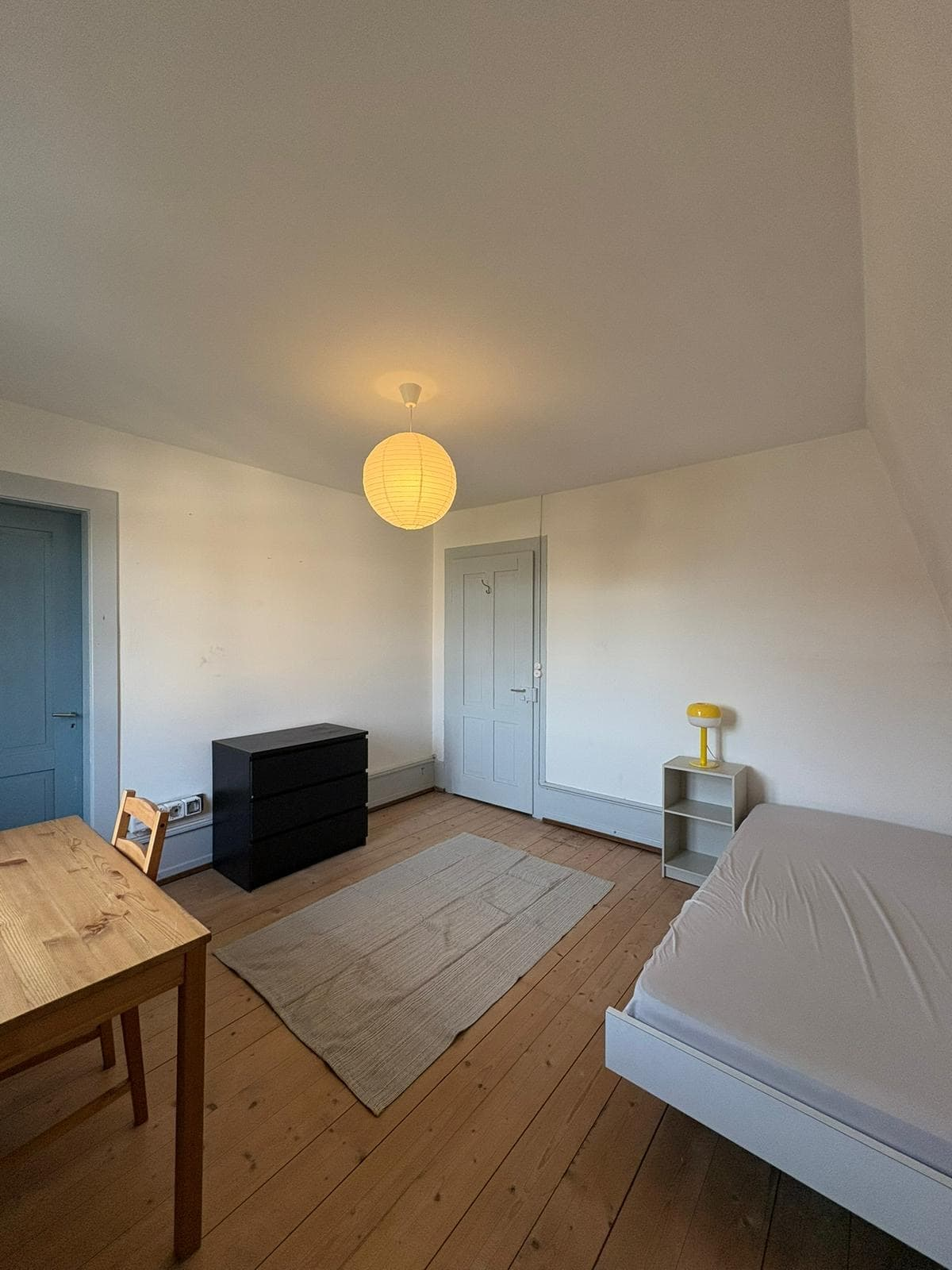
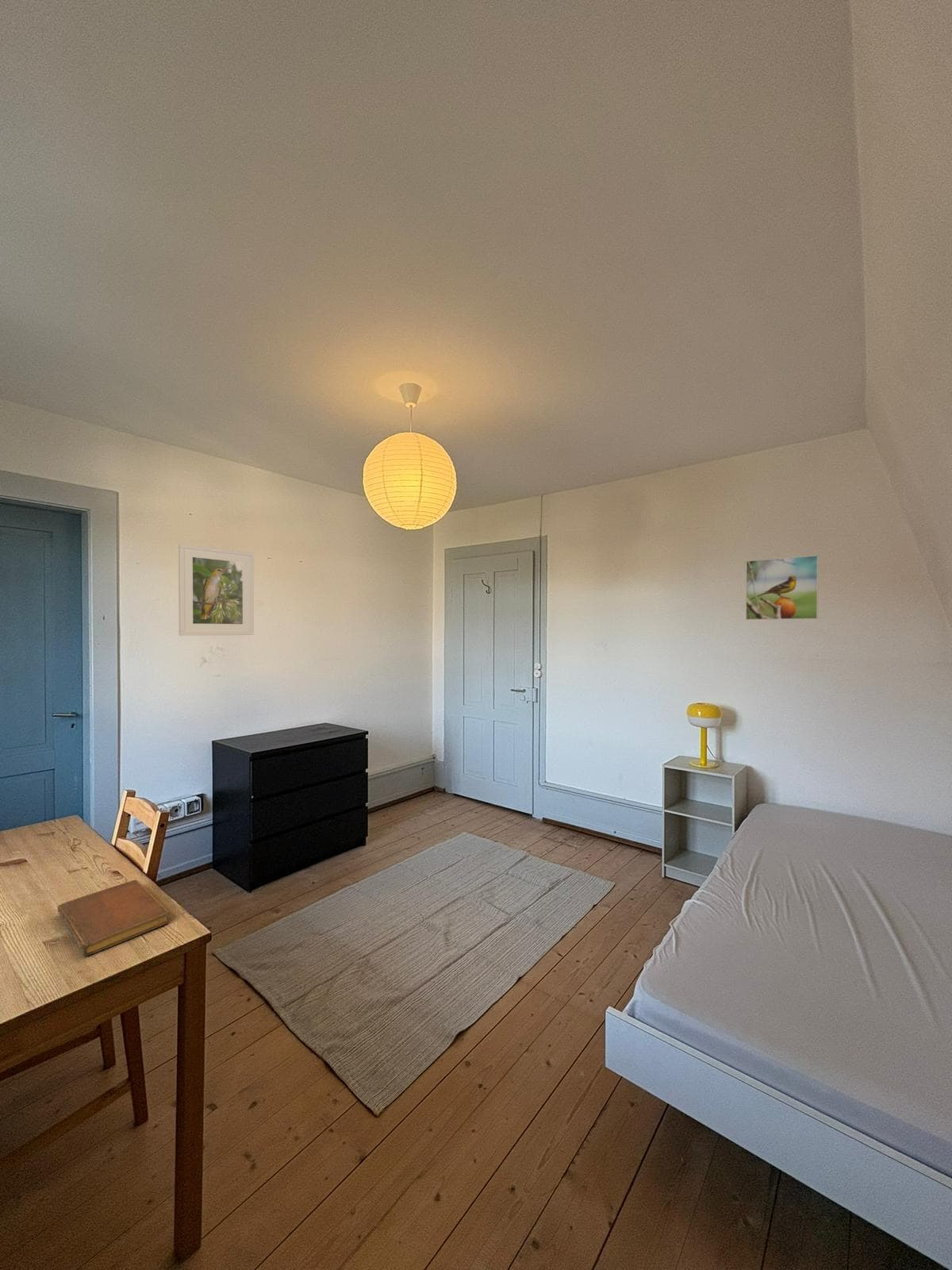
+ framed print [745,554,820,621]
+ notebook [57,879,170,957]
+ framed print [178,543,255,637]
